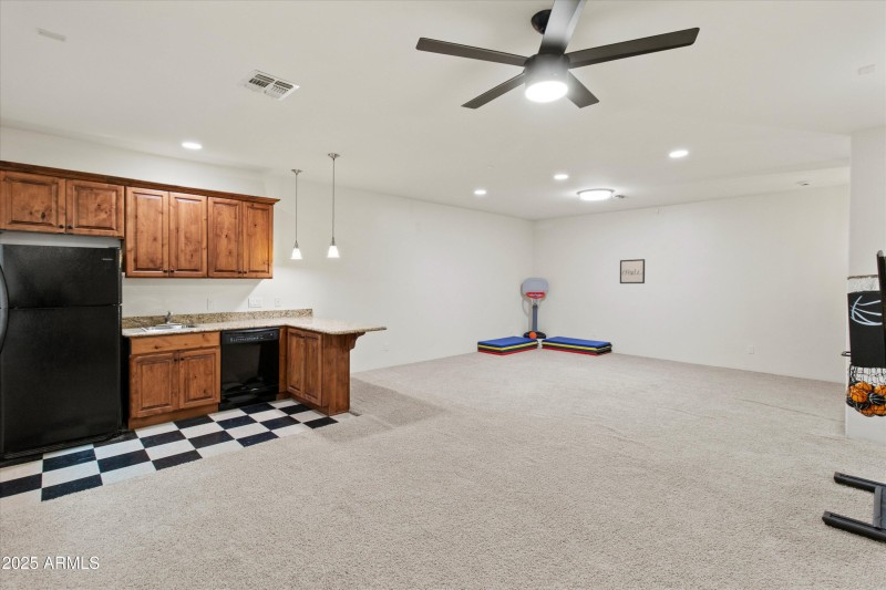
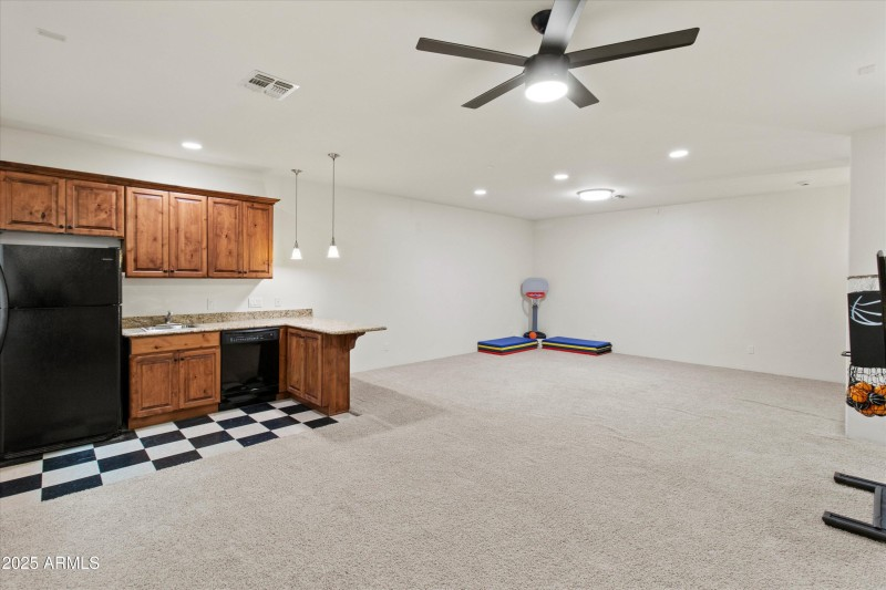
- wall art [619,258,646,284]
